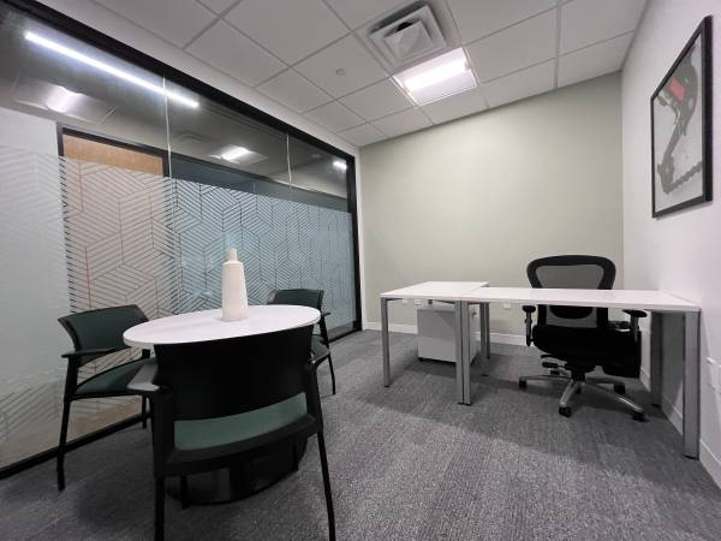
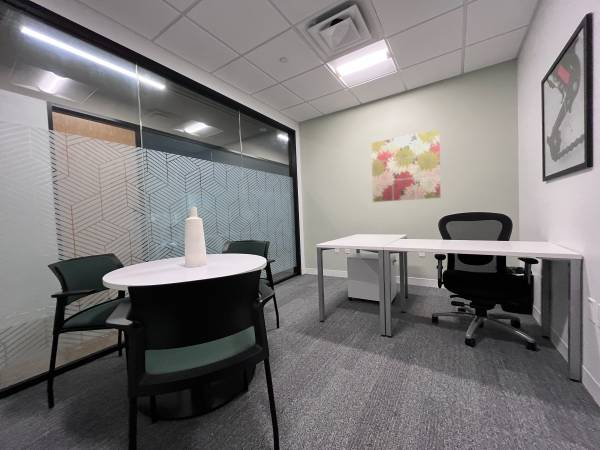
+ wall art [370,128,441,203]
